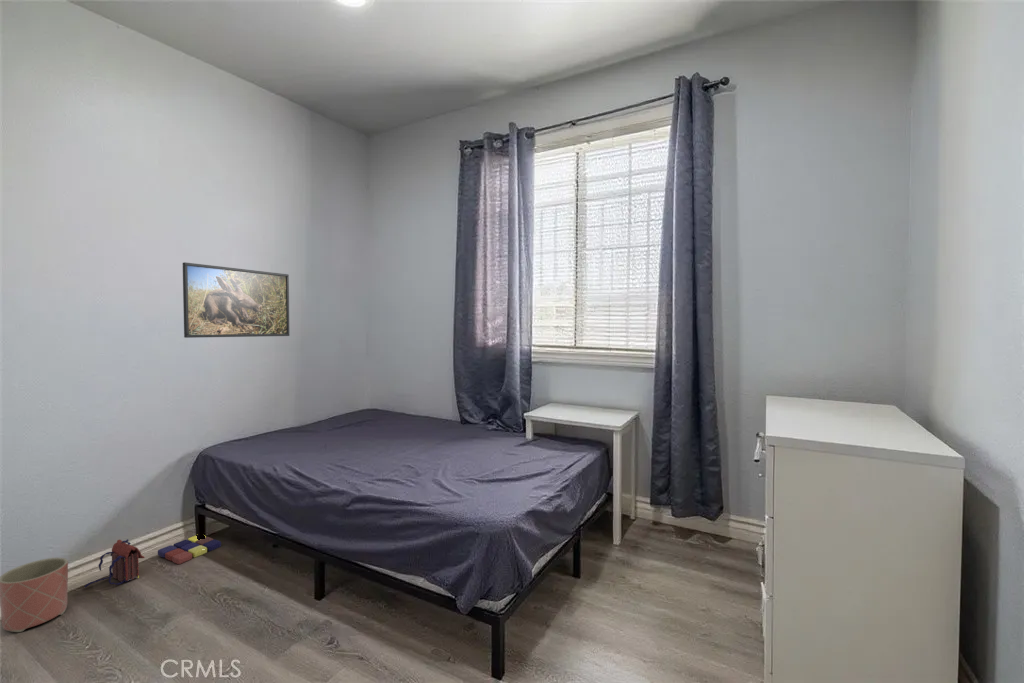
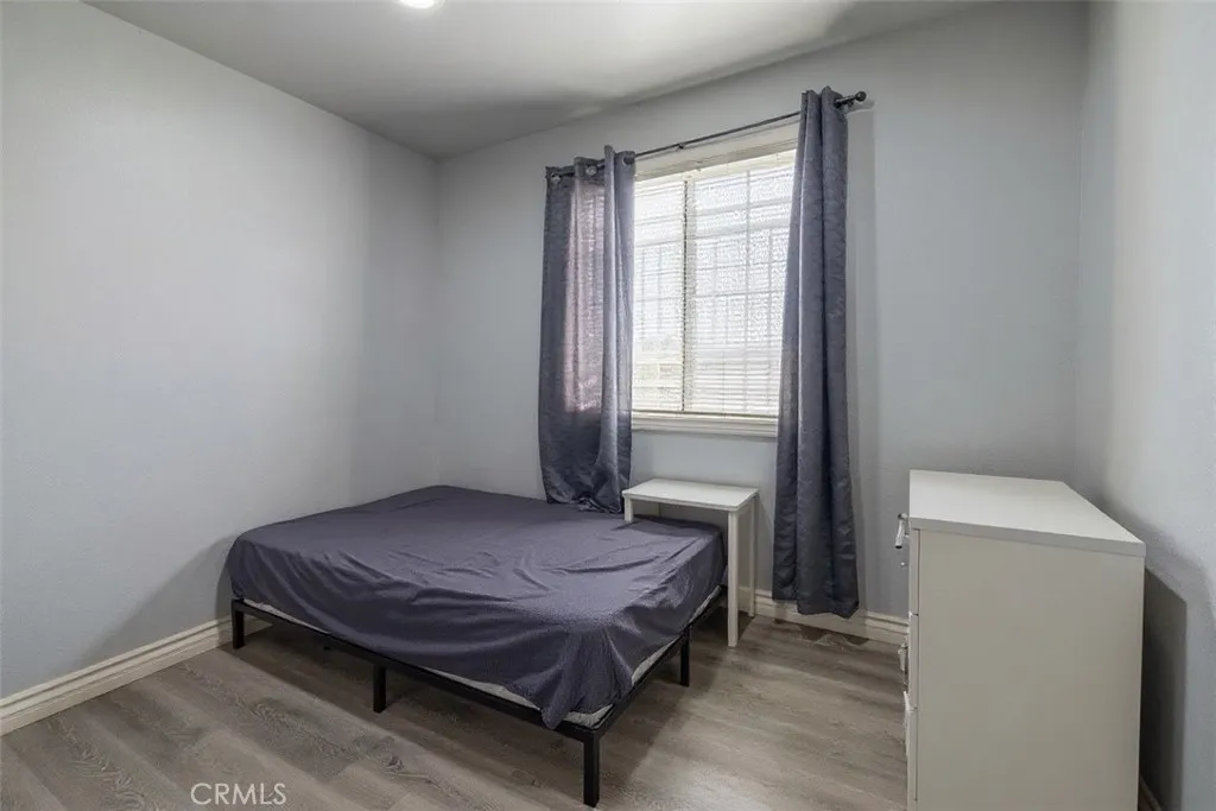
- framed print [182,261,290,339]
- planter [0,557,69,633]
- backpack [84,535,222,589]
